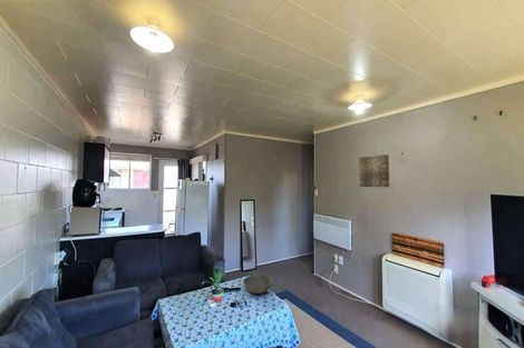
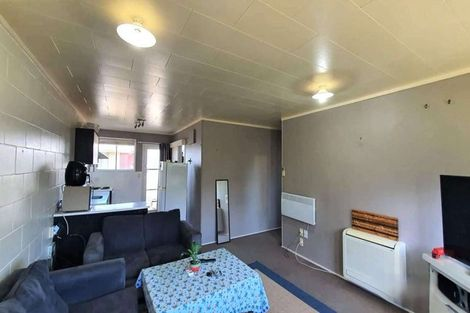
- bowl [242,274,274,295]
- wall art [358,153,390,188]
